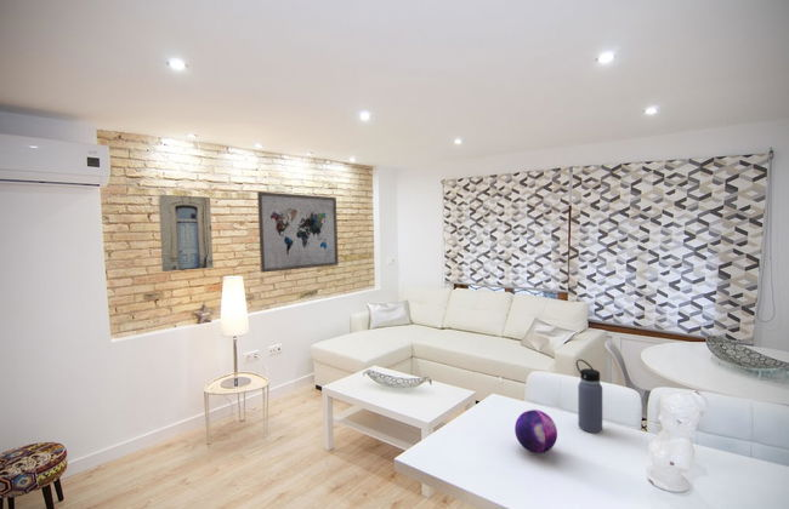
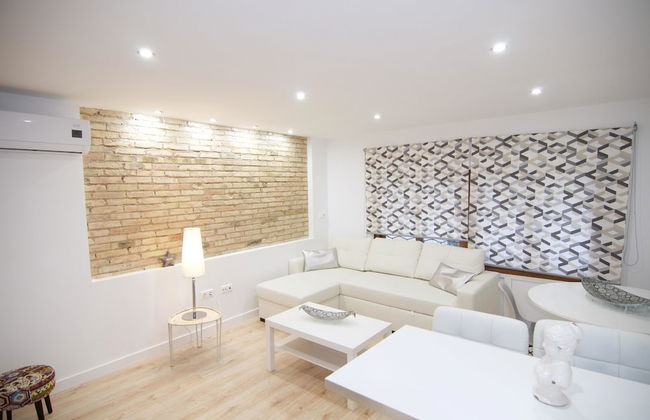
- water bottle [575,359,603,434]
- wall art [256,190,340,274]
- decorative orb [513,408,558,454]
- wall art [158,194,215,273]
